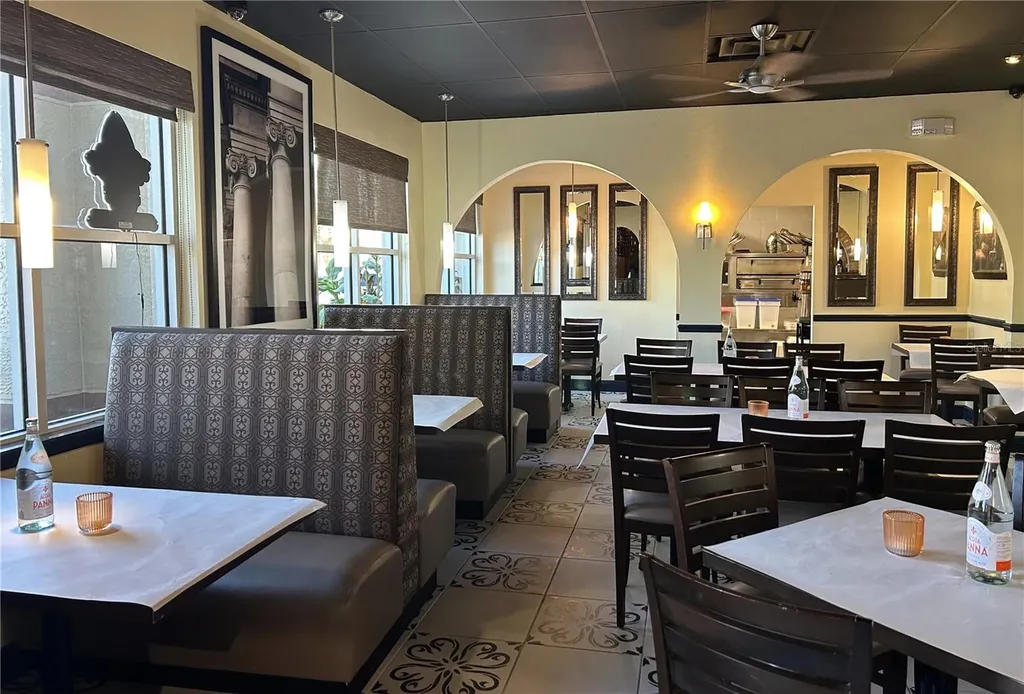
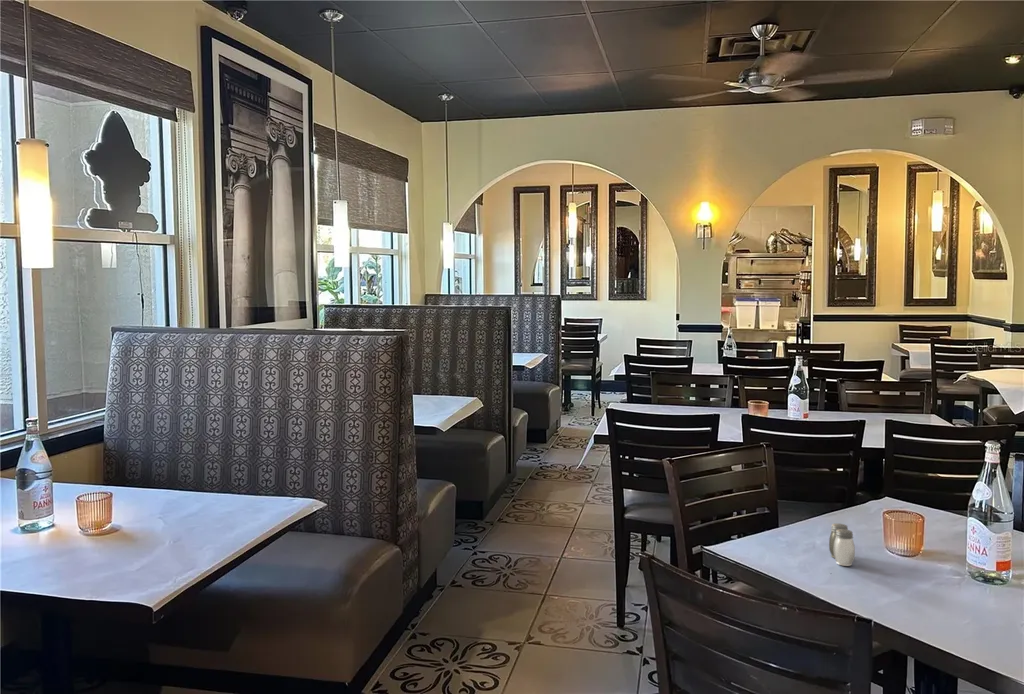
+ salt and pepper shaker [828,522,856,567]
